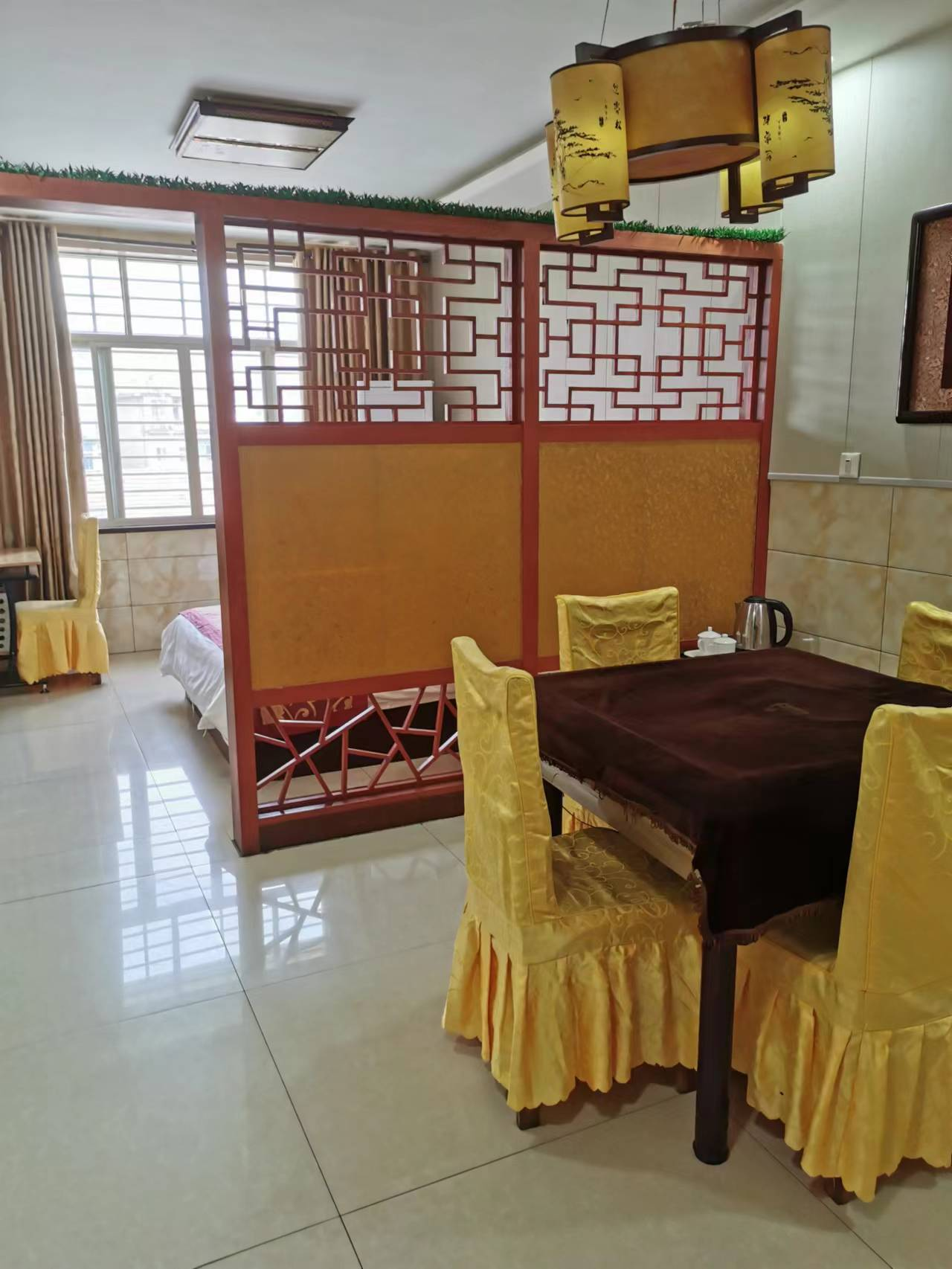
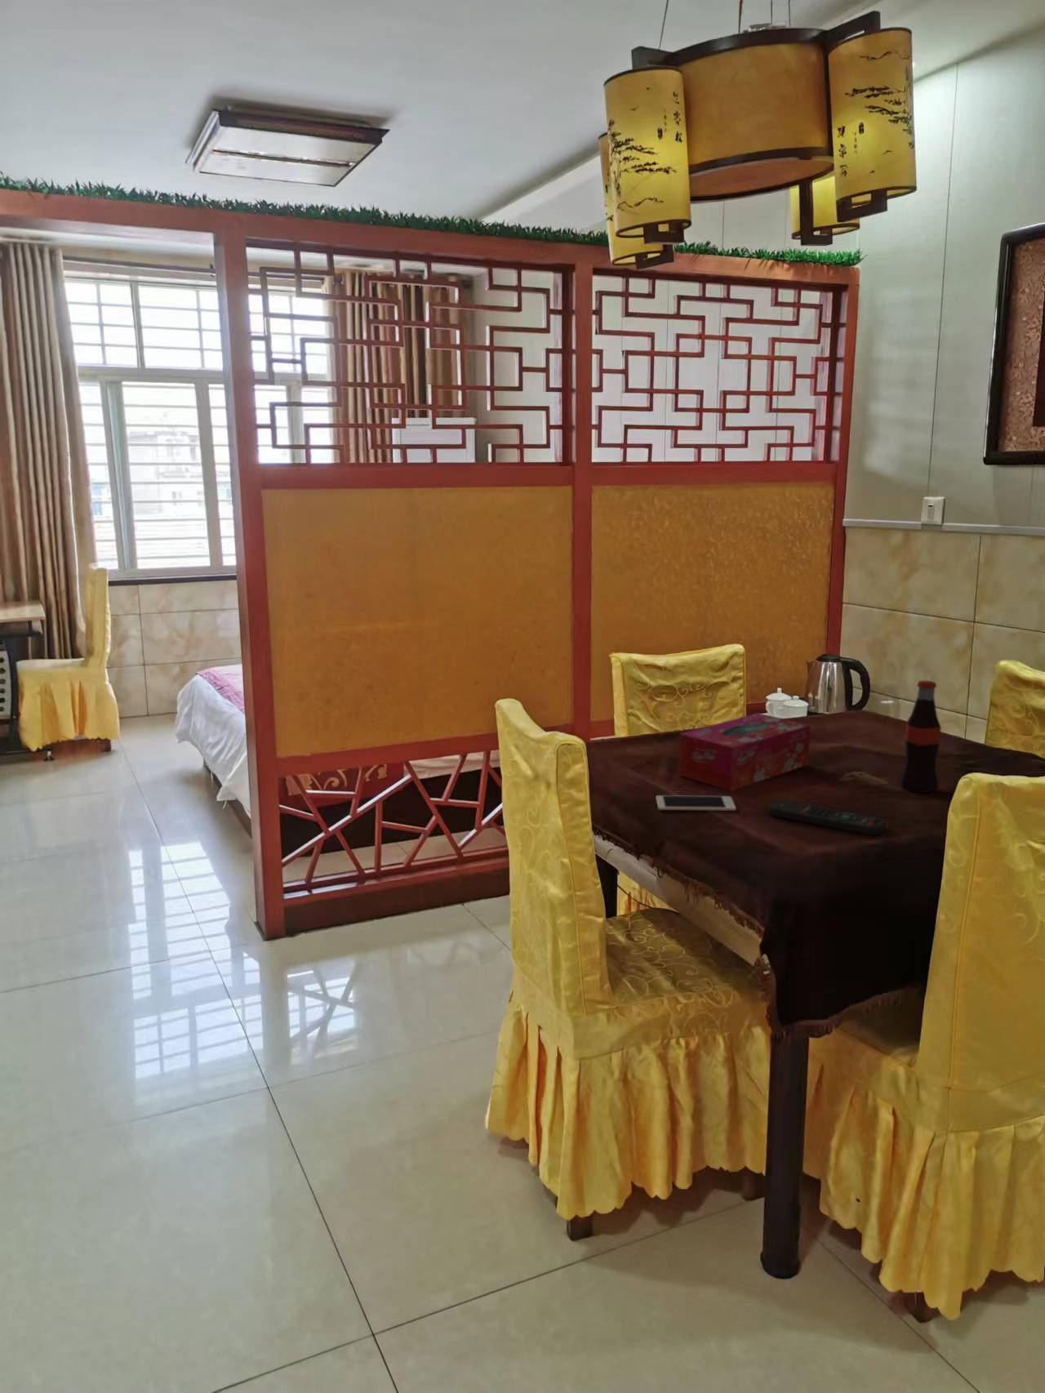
+ tissue box [677,712,811,791]
+ bottle [898,681,942,794]
+ cell phone [655,795,737,811]
+ remote control [767,798,886,836]
